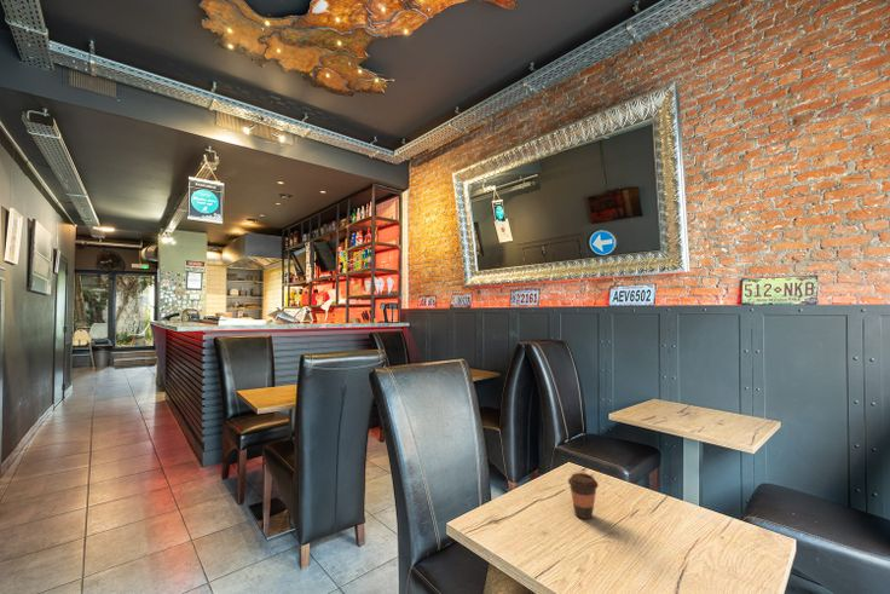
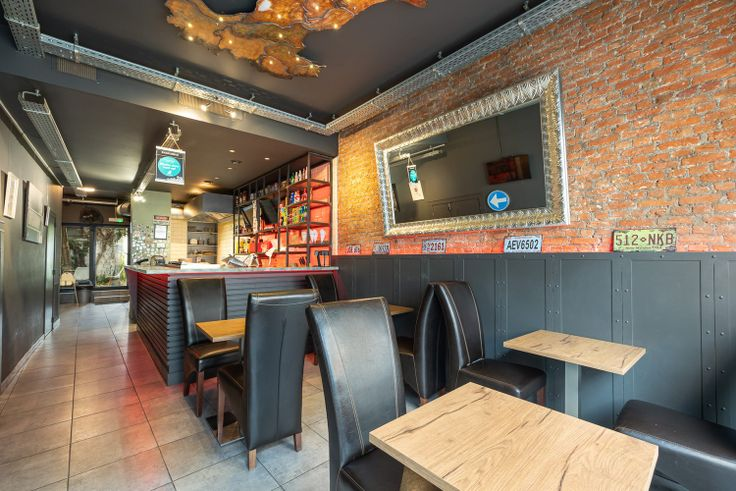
- coffee cup [567,472,600,520]
